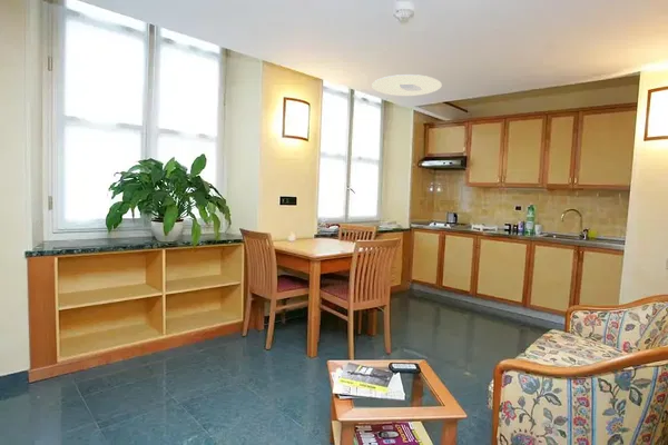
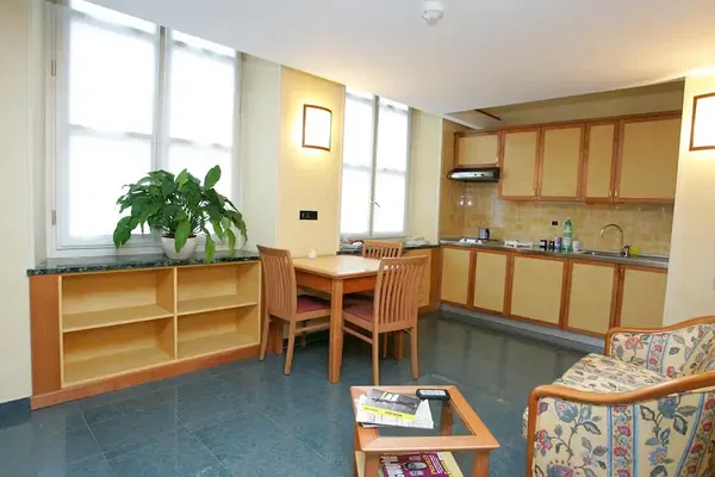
- ceiling light [371,73,443,97]
